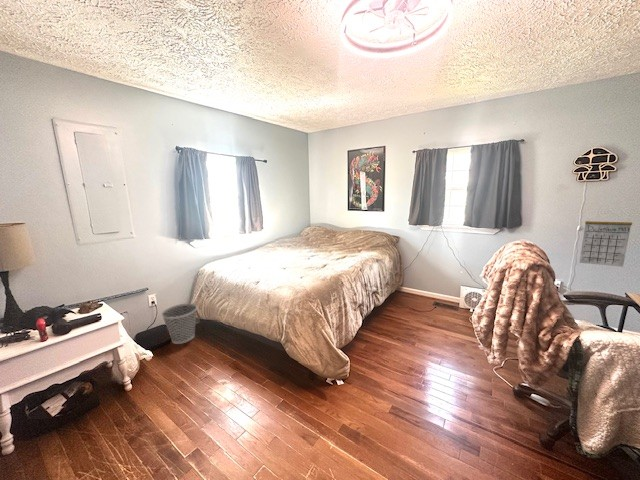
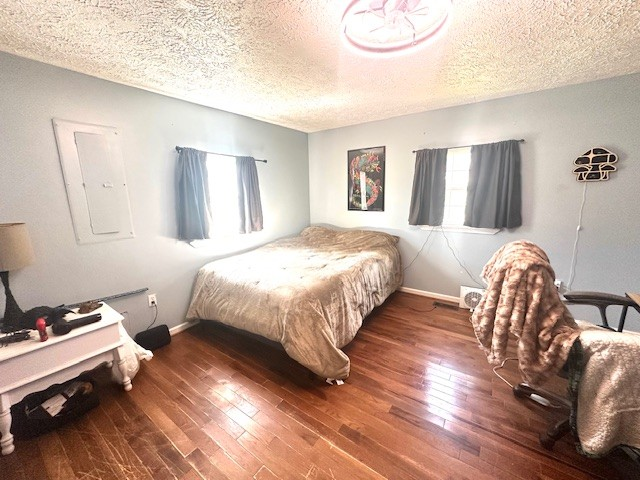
- wastebasket [160,302,198,345]
- calendar [578,210,633,268]
